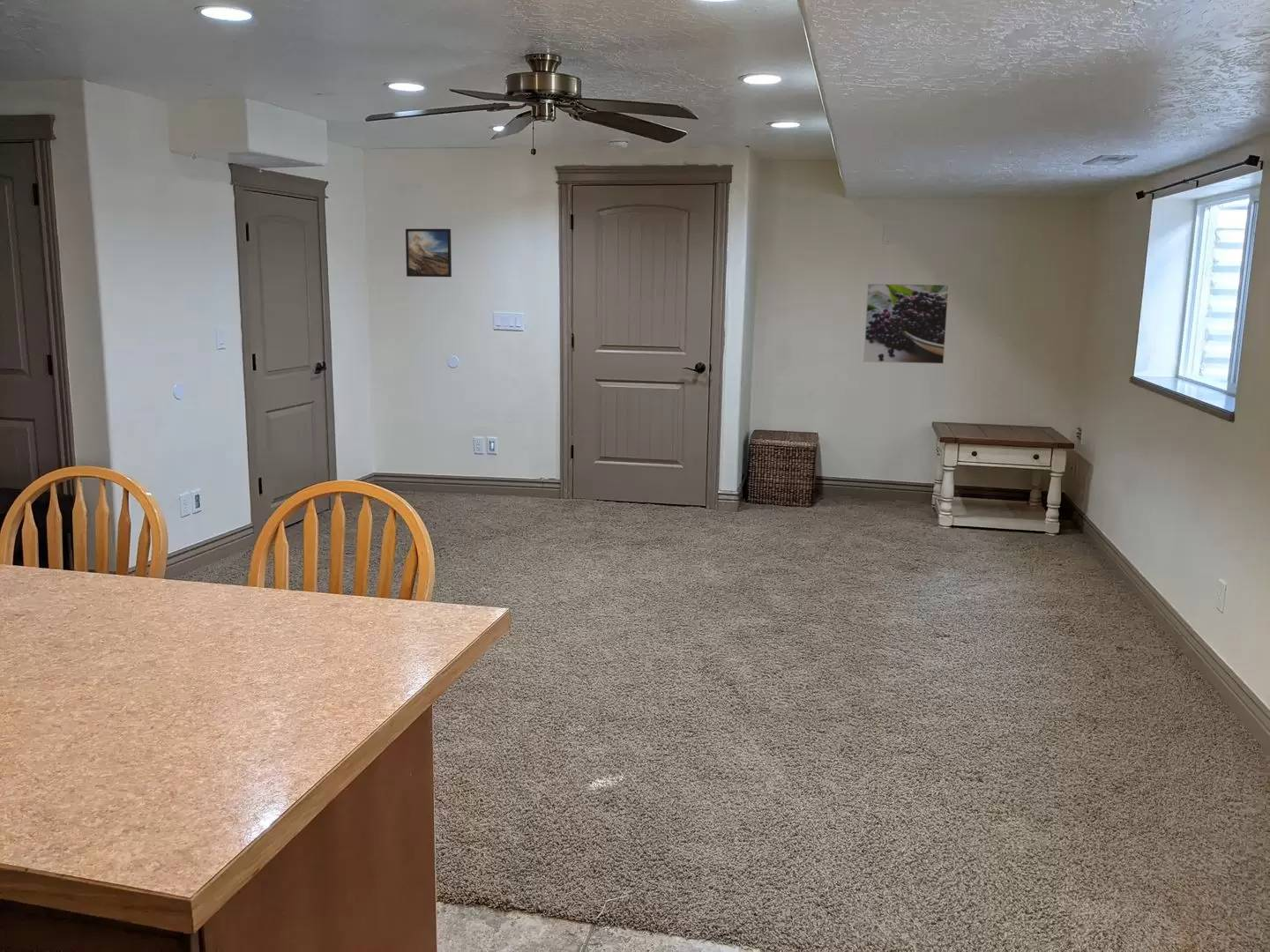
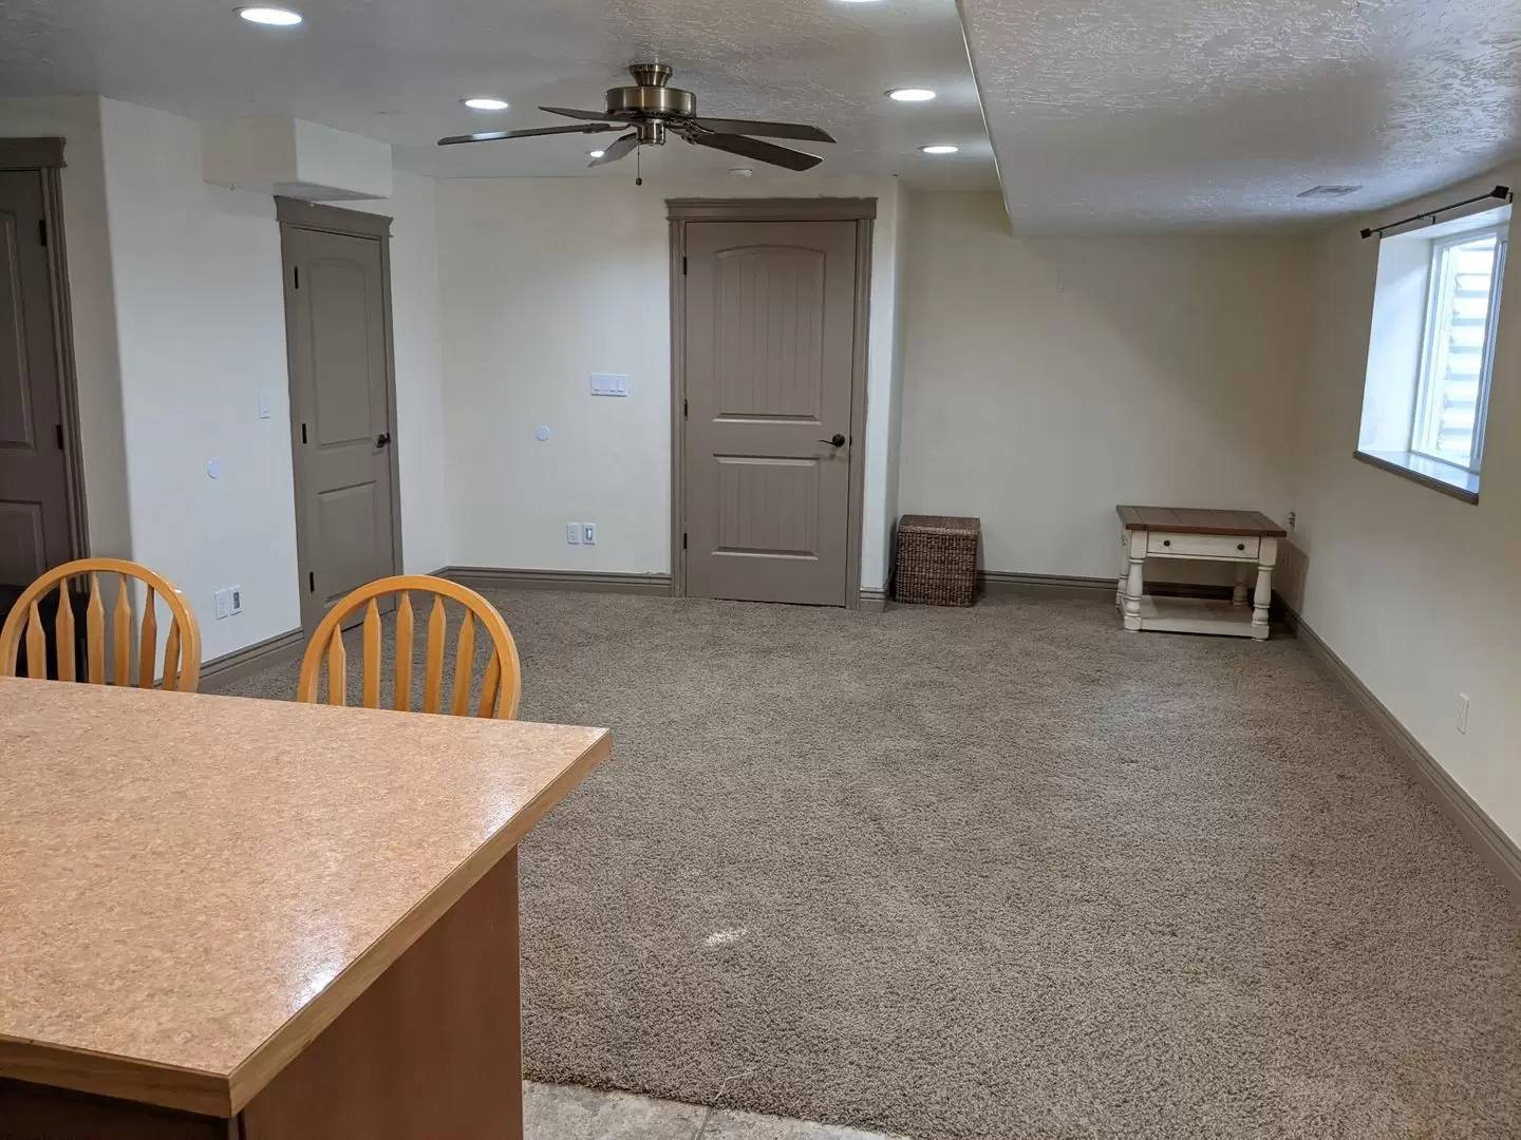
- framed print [405,228,452,278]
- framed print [863,283,950,365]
